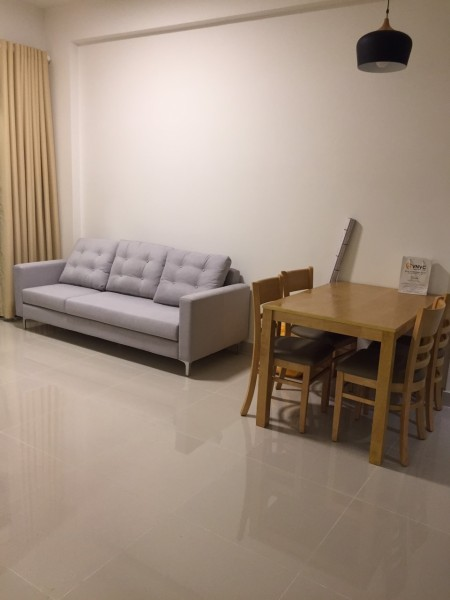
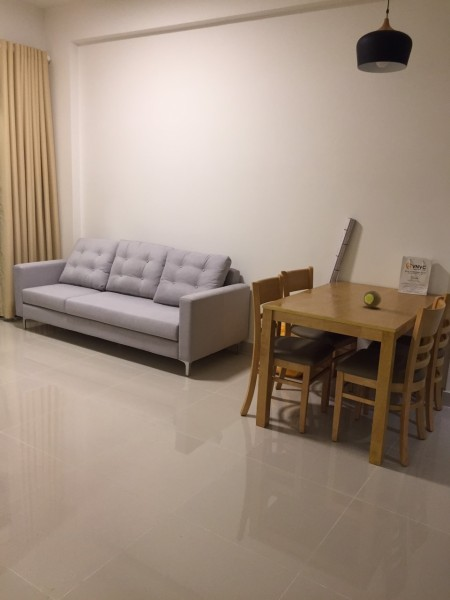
+ fruit [363,290,382,308]
